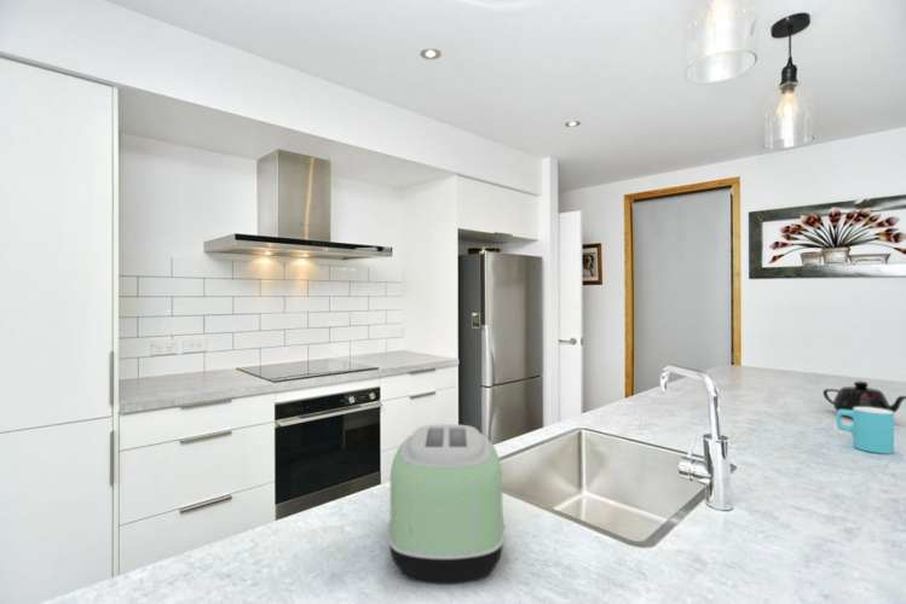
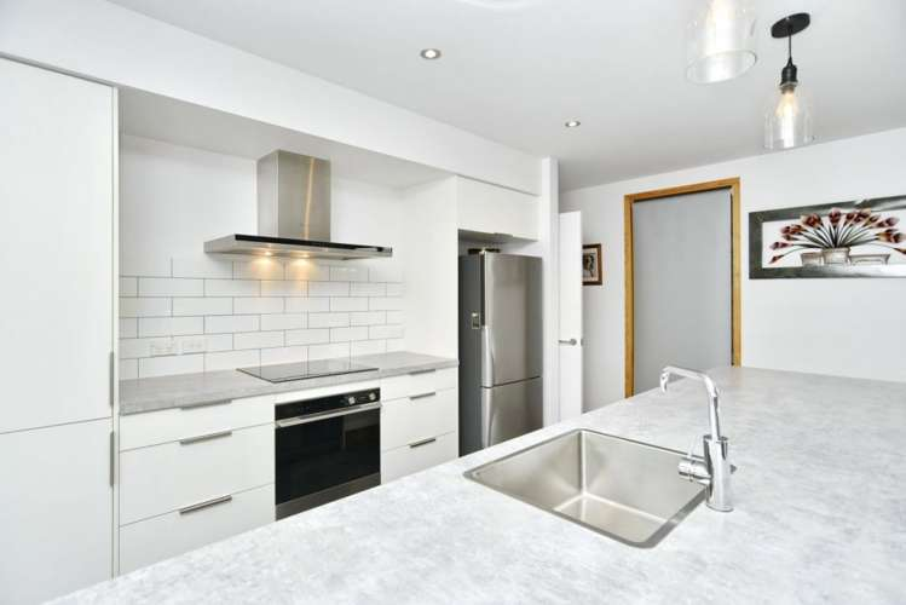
- teapot [821,381,906,419]
- cup [835,407,895,454]
- toaster [387,423,507,586]
